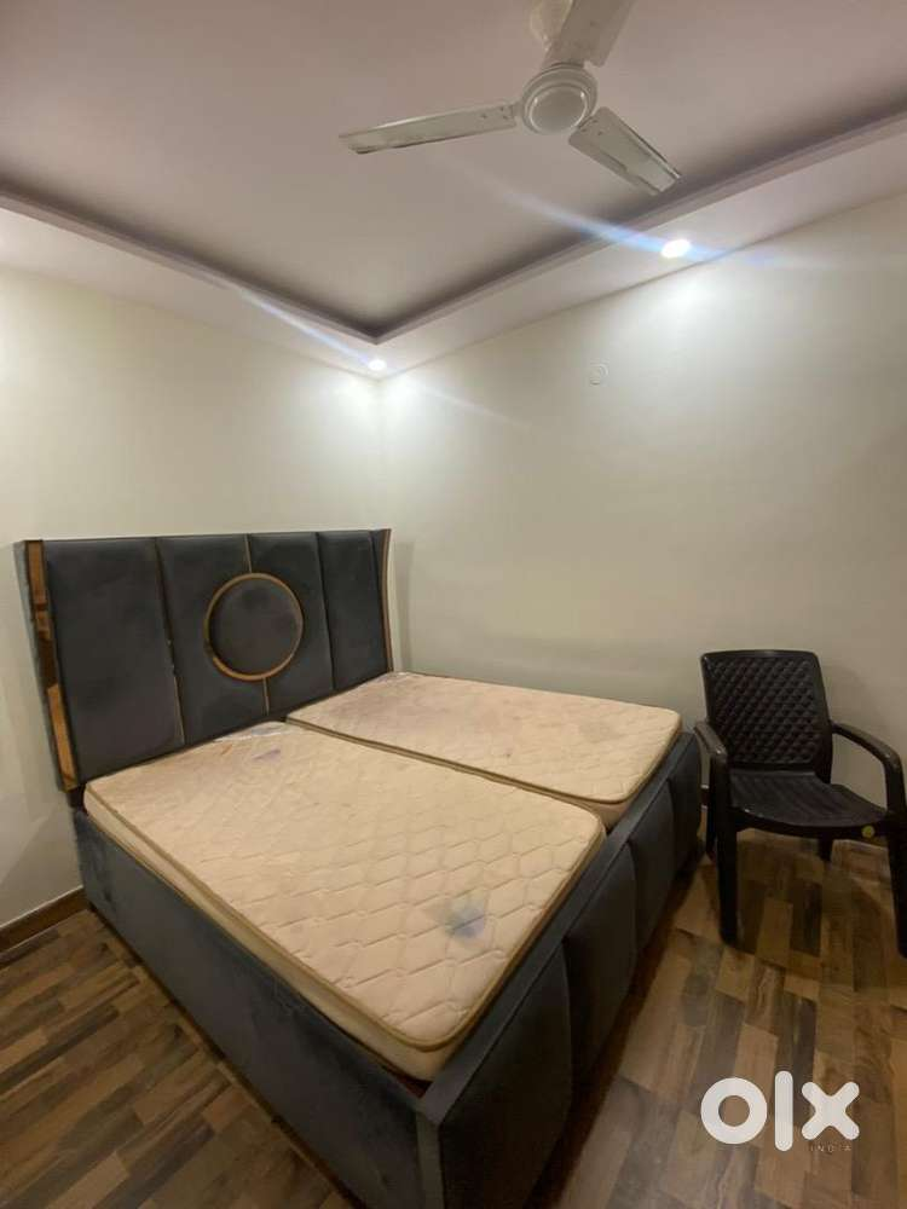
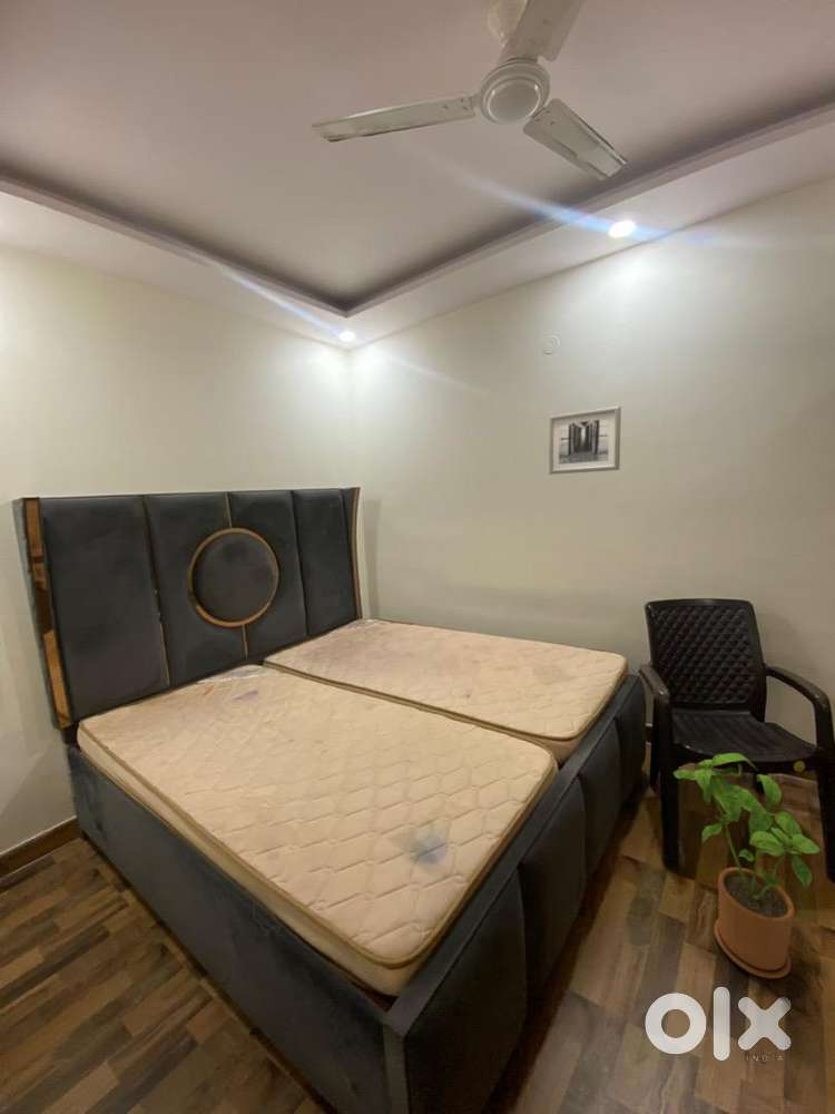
+ wall art [548,405,622,476]
+ house plant [672,752,821,979]
